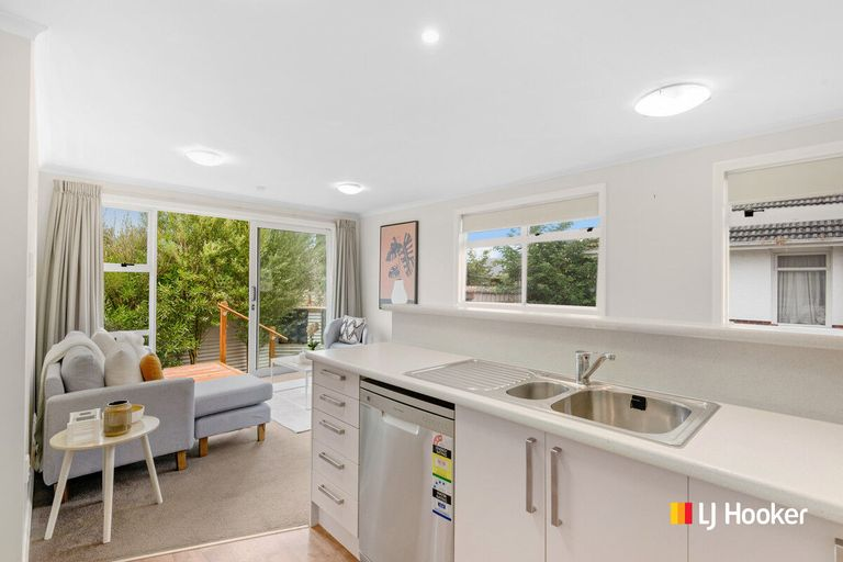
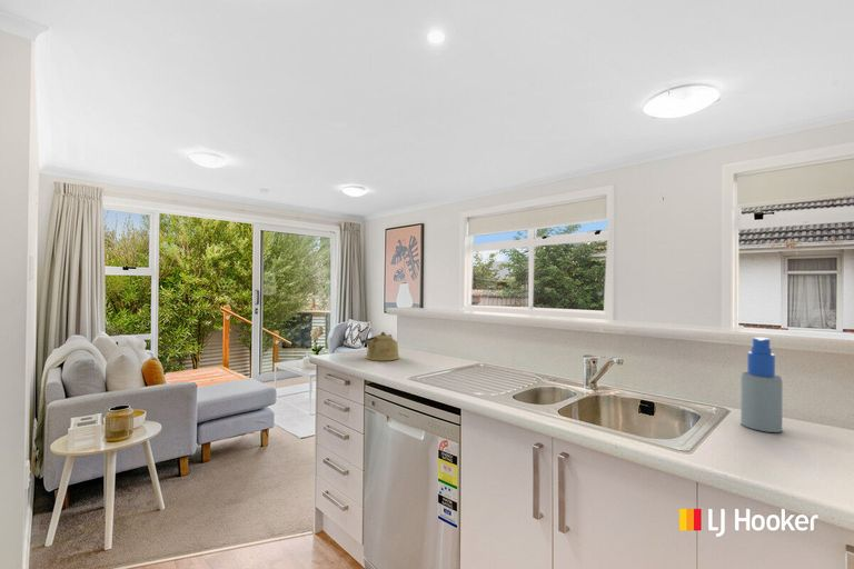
+ kettle [359,330,400,362]
+ spray bottle [739,337,784,433]
